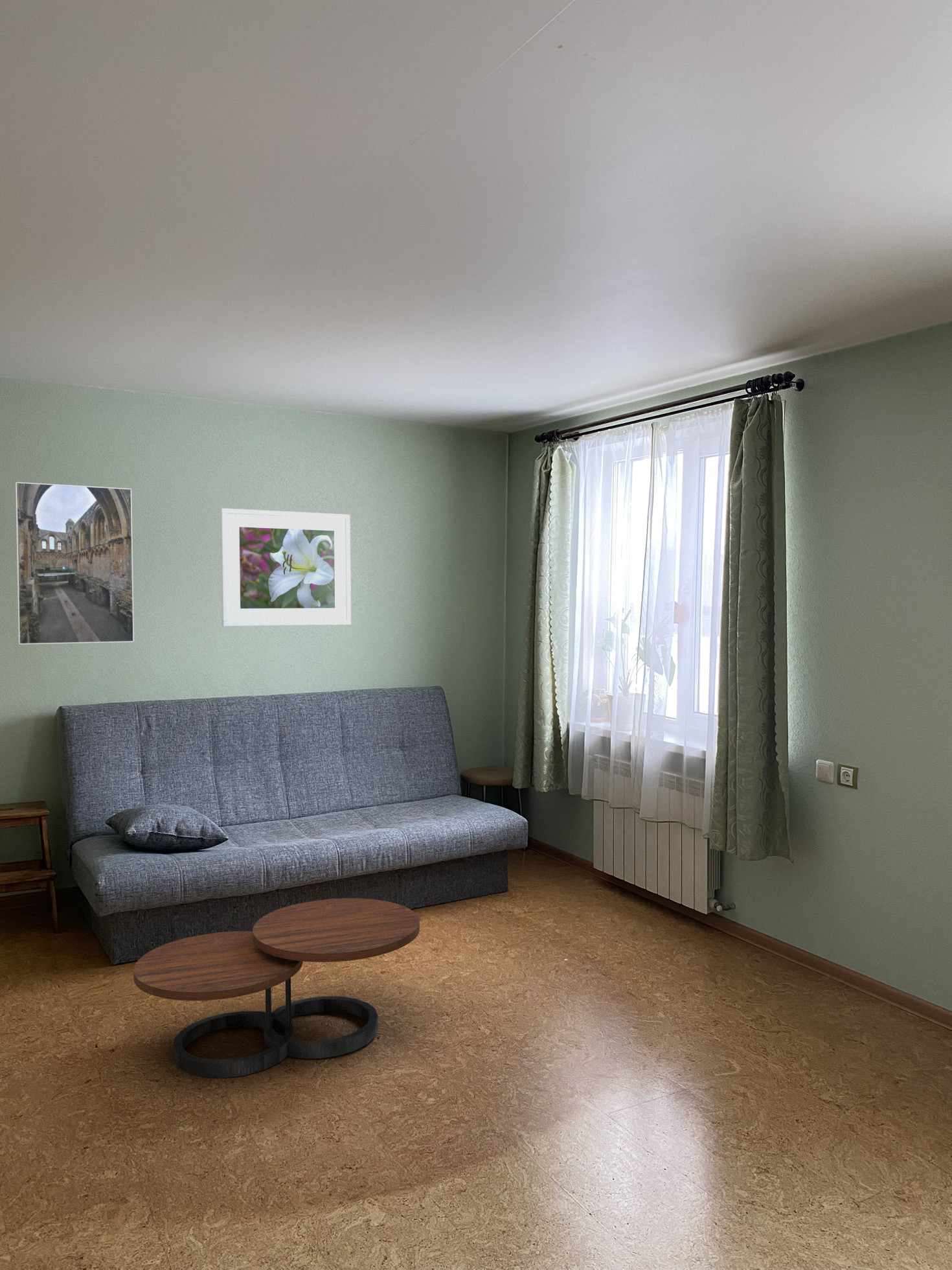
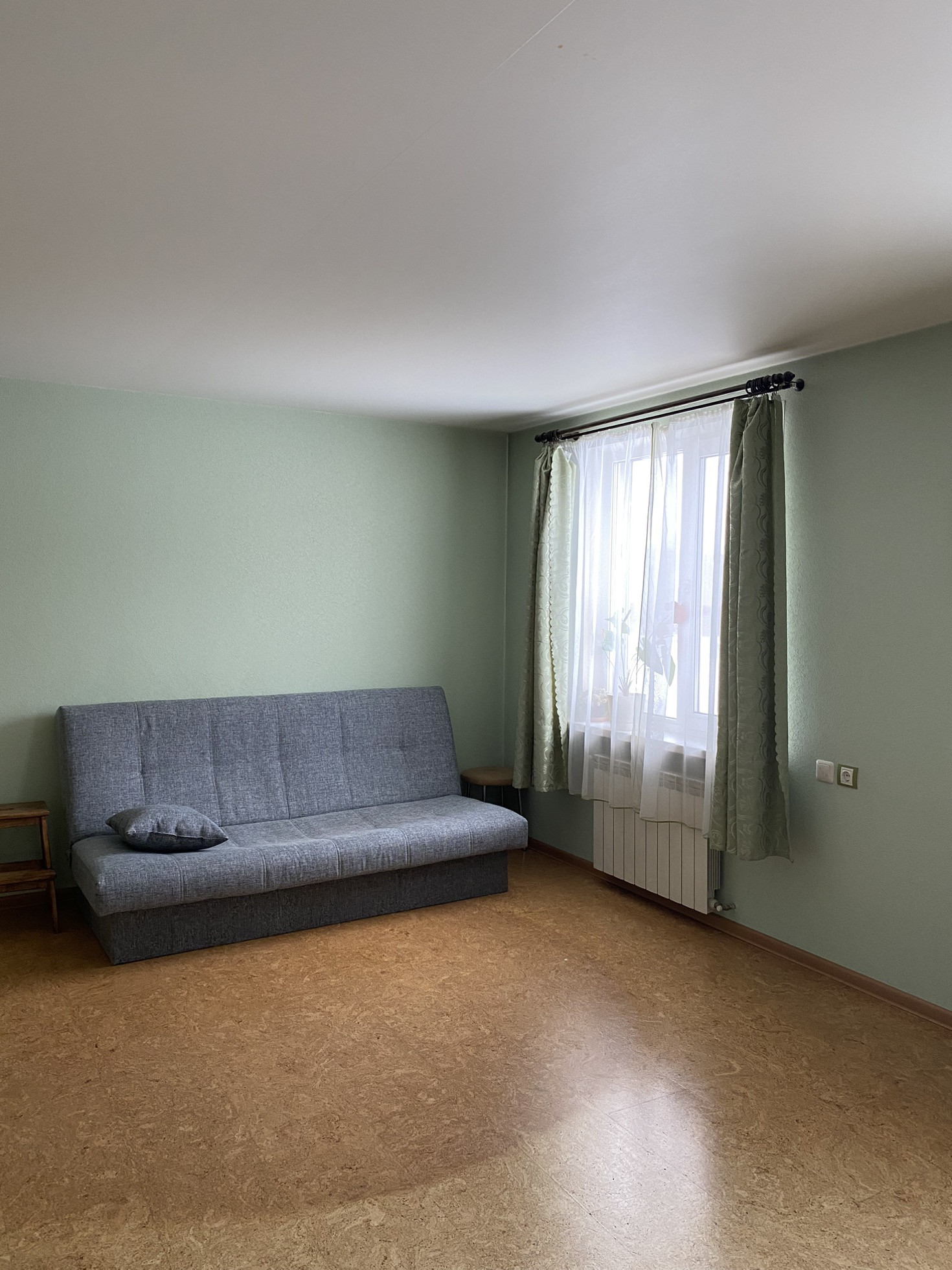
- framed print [15,481,135,645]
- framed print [220,507,352,627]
- coffee table [133,897,420,1079]
